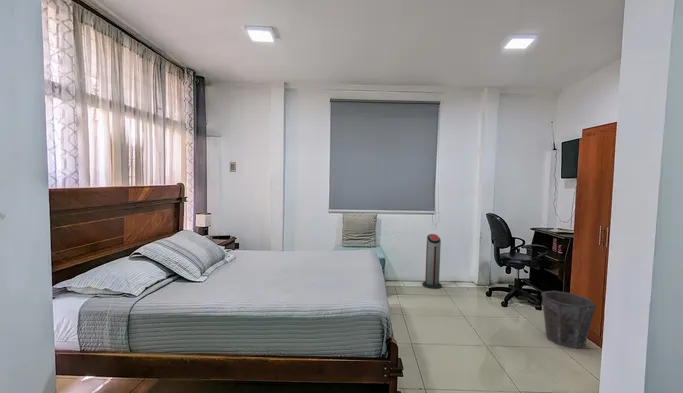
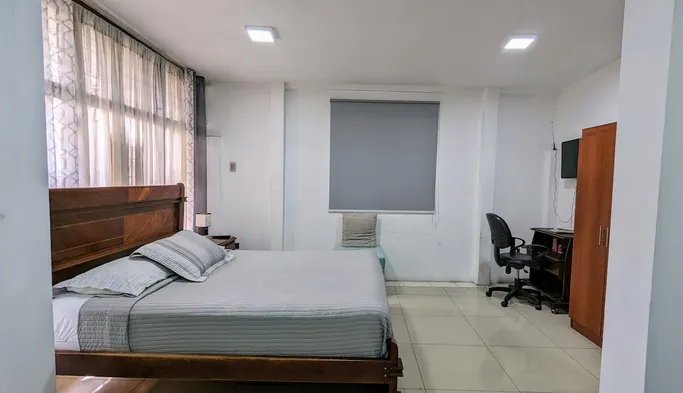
- waste bin [541,290,596,350]
- air purifier [421,233,443,290]
